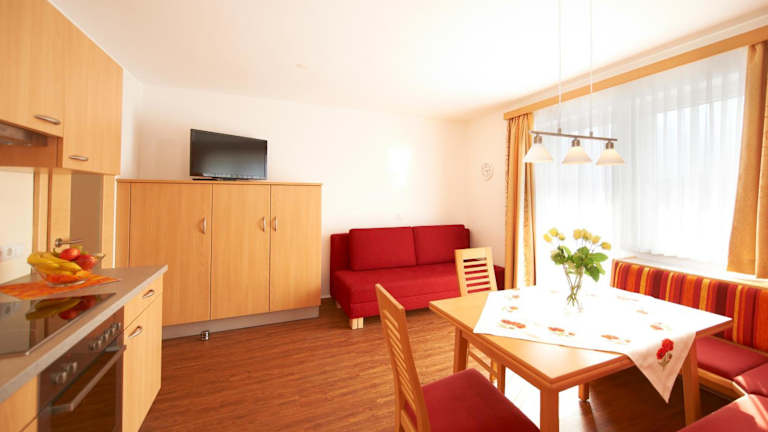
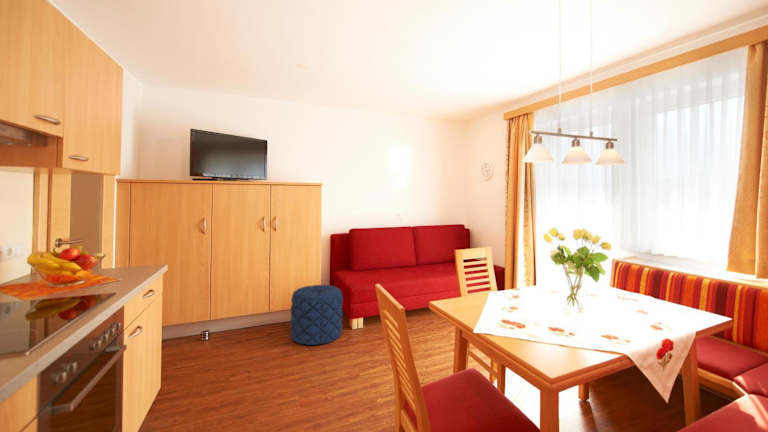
+ pouf [289,284,344,346]
